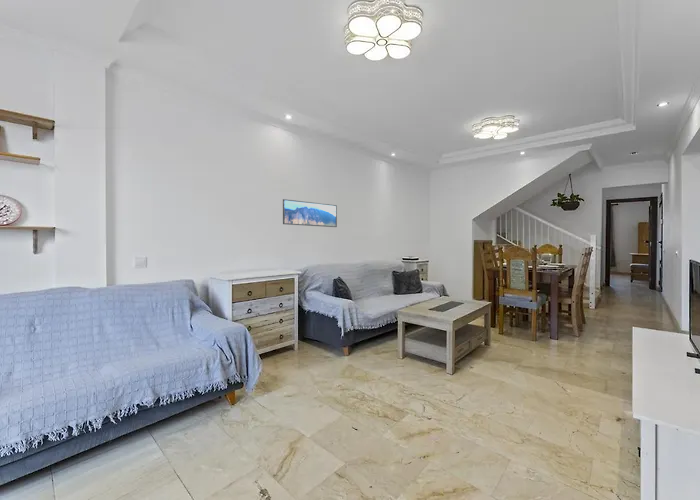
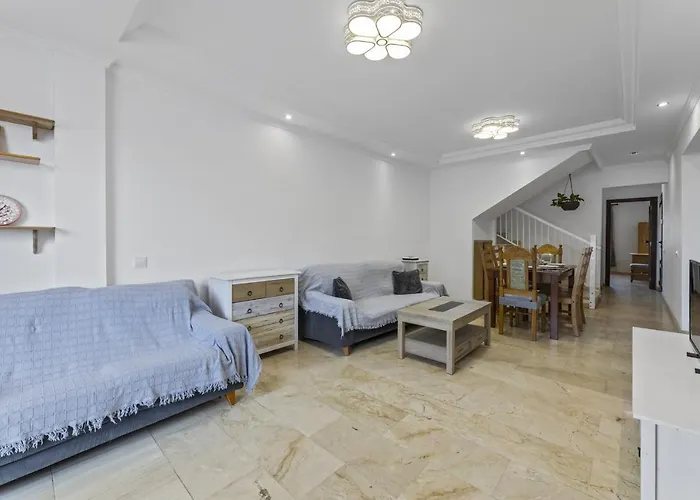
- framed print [282,198,338,228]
